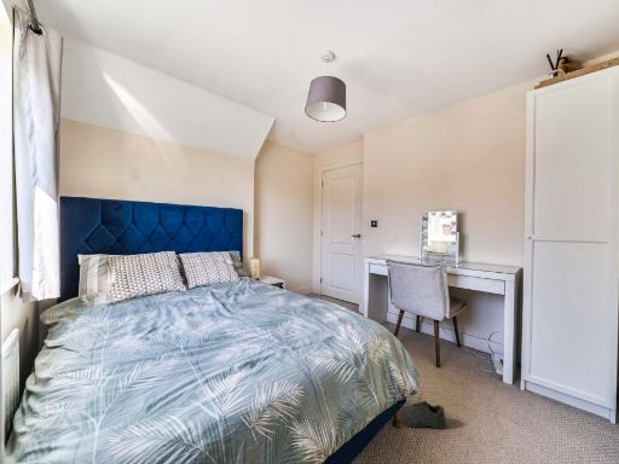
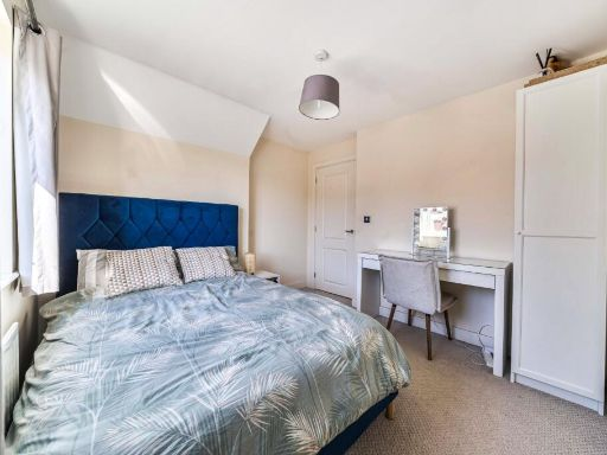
- shoe [398,390,446,429]
